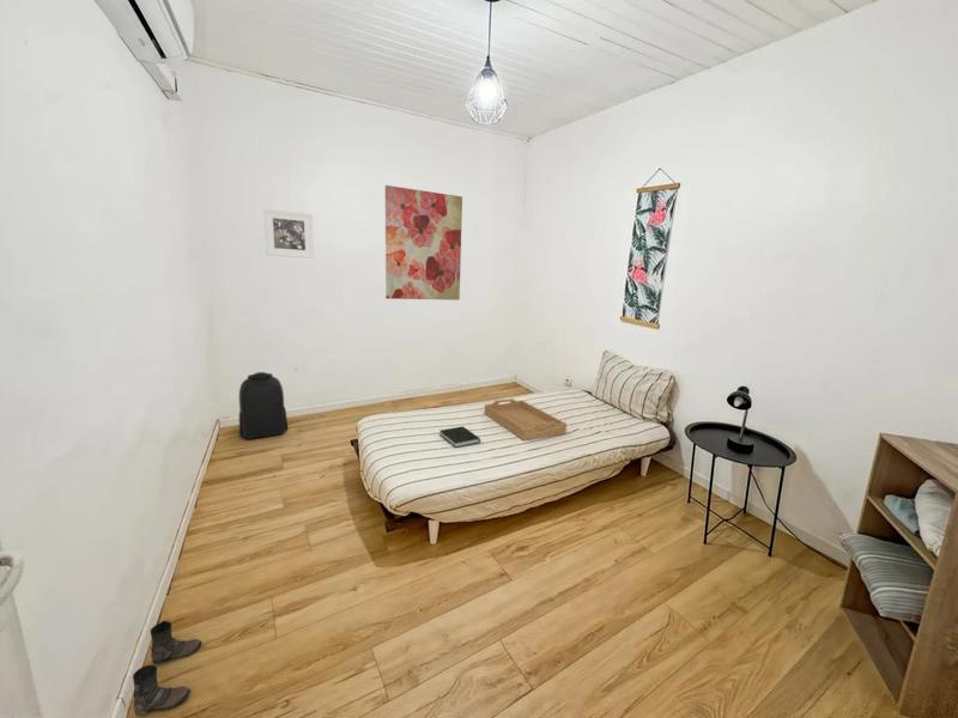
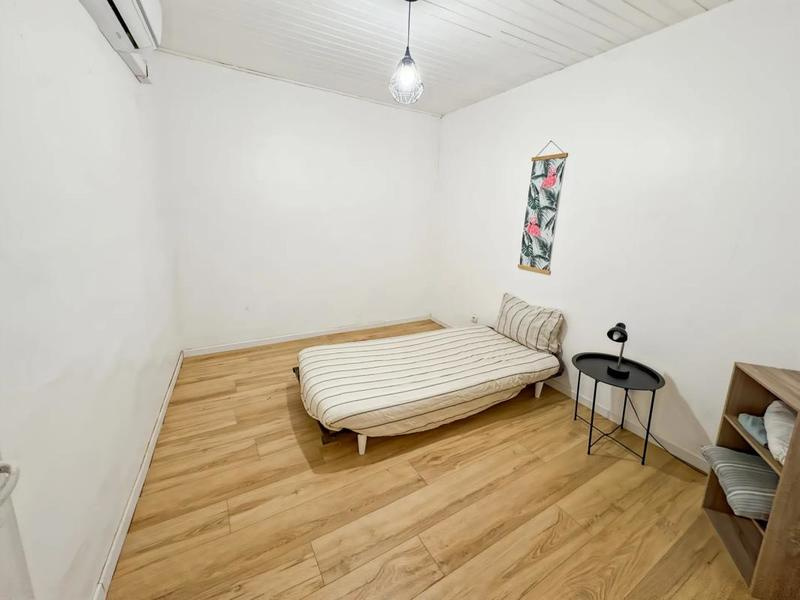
- boots [132,620,202,717]
- serving tray [484,397,568,442]
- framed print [262,208,315,260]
- wall art [384,184,463,302]
- book [438,426,481,449]
- backpack [238,371,289,440]
